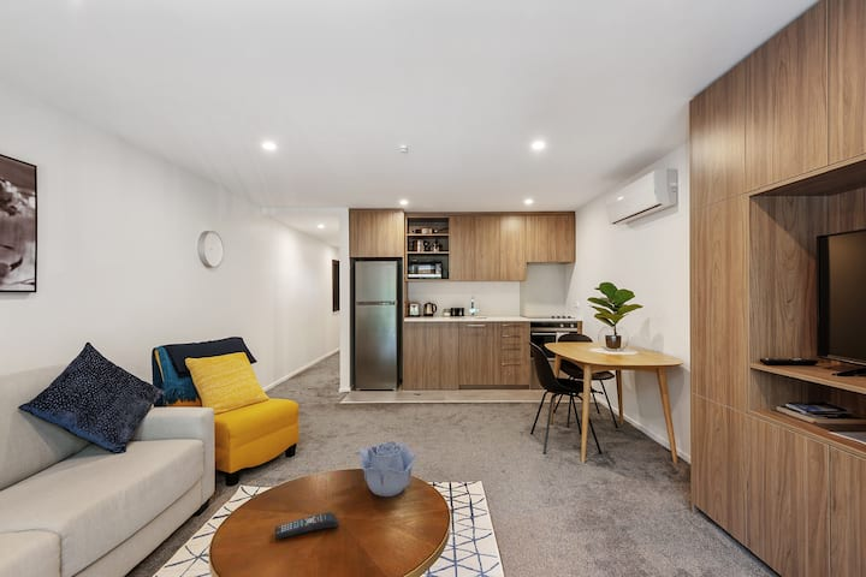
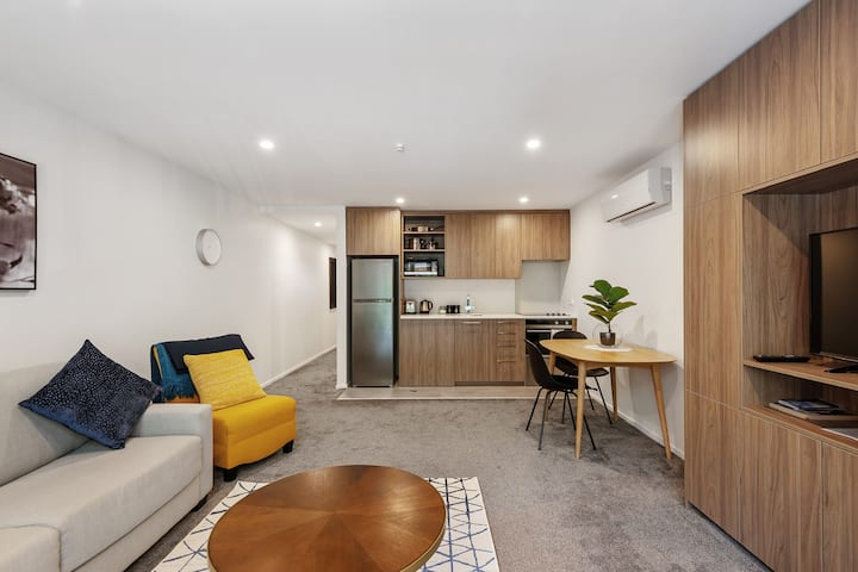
- remote control [274,511,339,540]
- decorative bowl [357,440,419,498]
